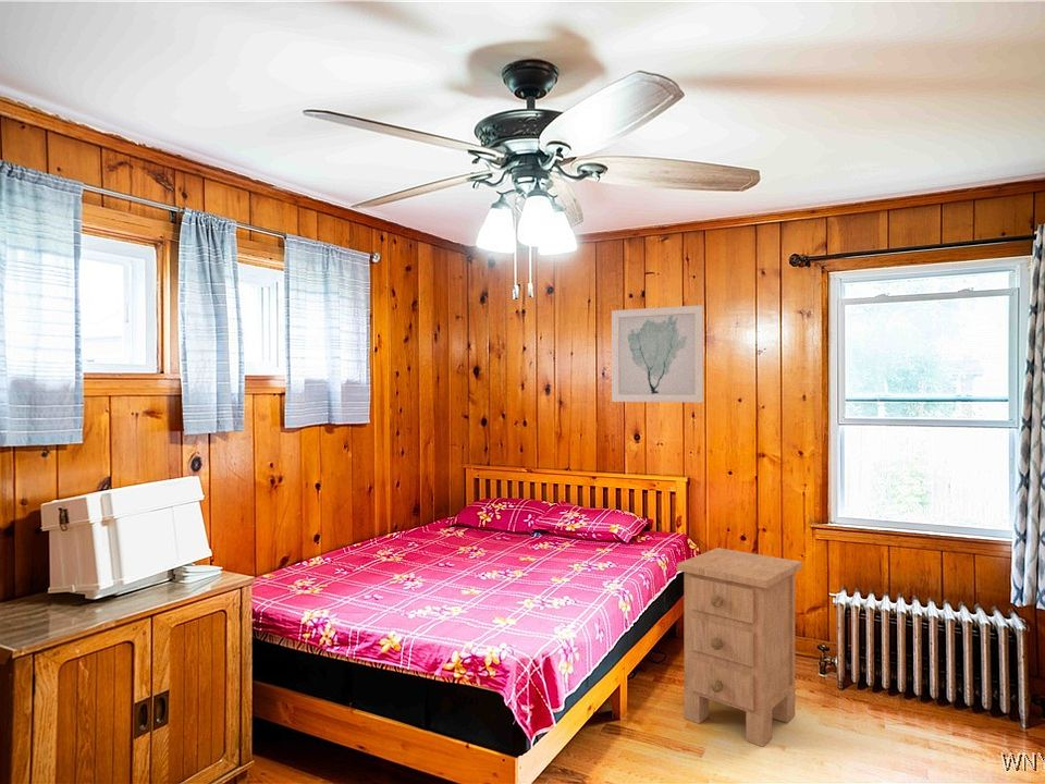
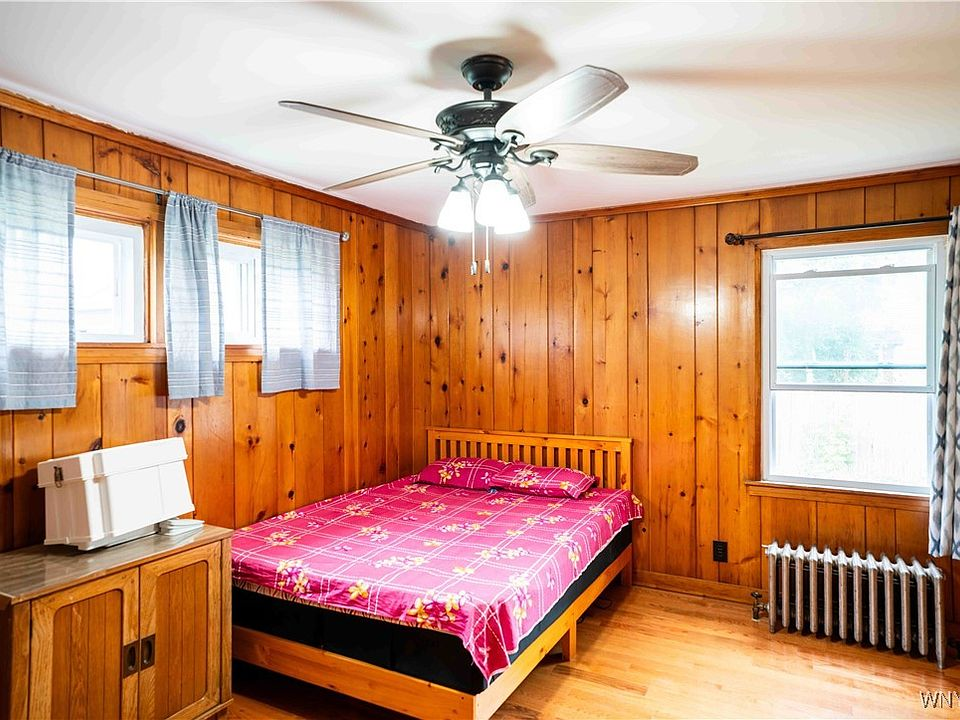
- wall art [611,304,704,404]
- nightstand [676,547,803,748]
